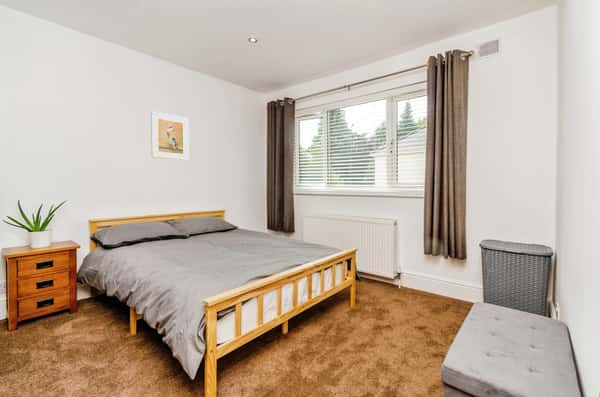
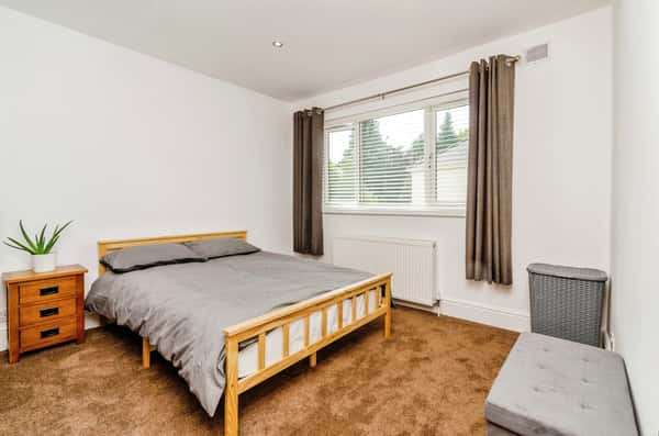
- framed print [150,110,190,161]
